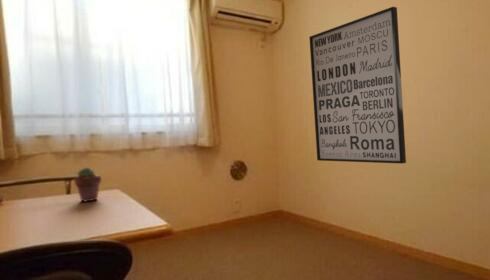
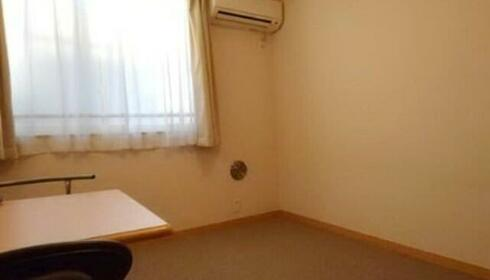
- wall art [308,6,407,165]
- potted succulent [73,166,102,203]
